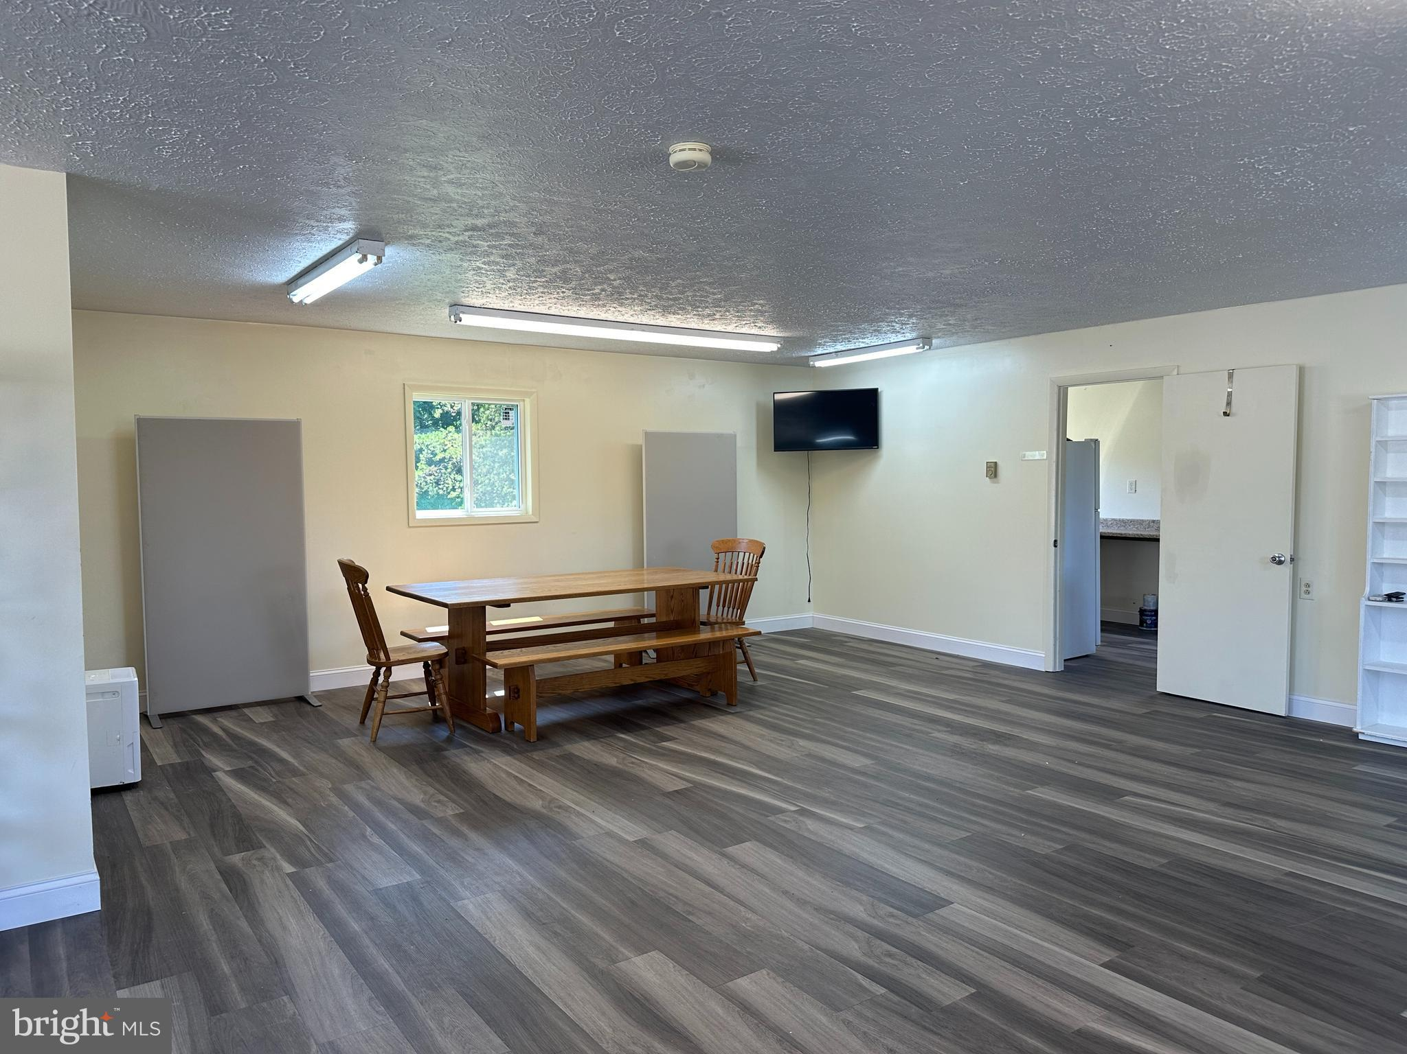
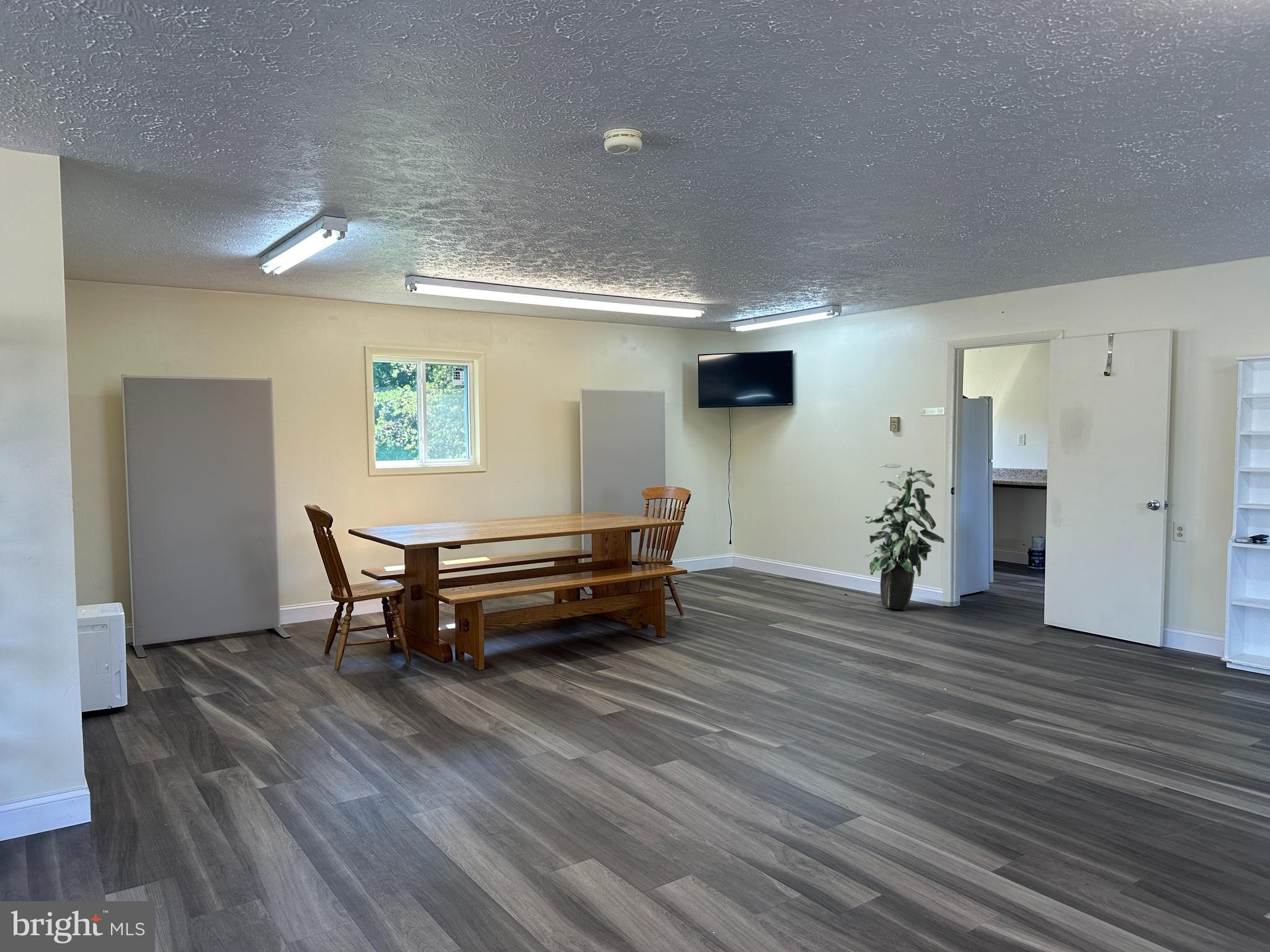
+ indoor plant [864,463,945,610]
